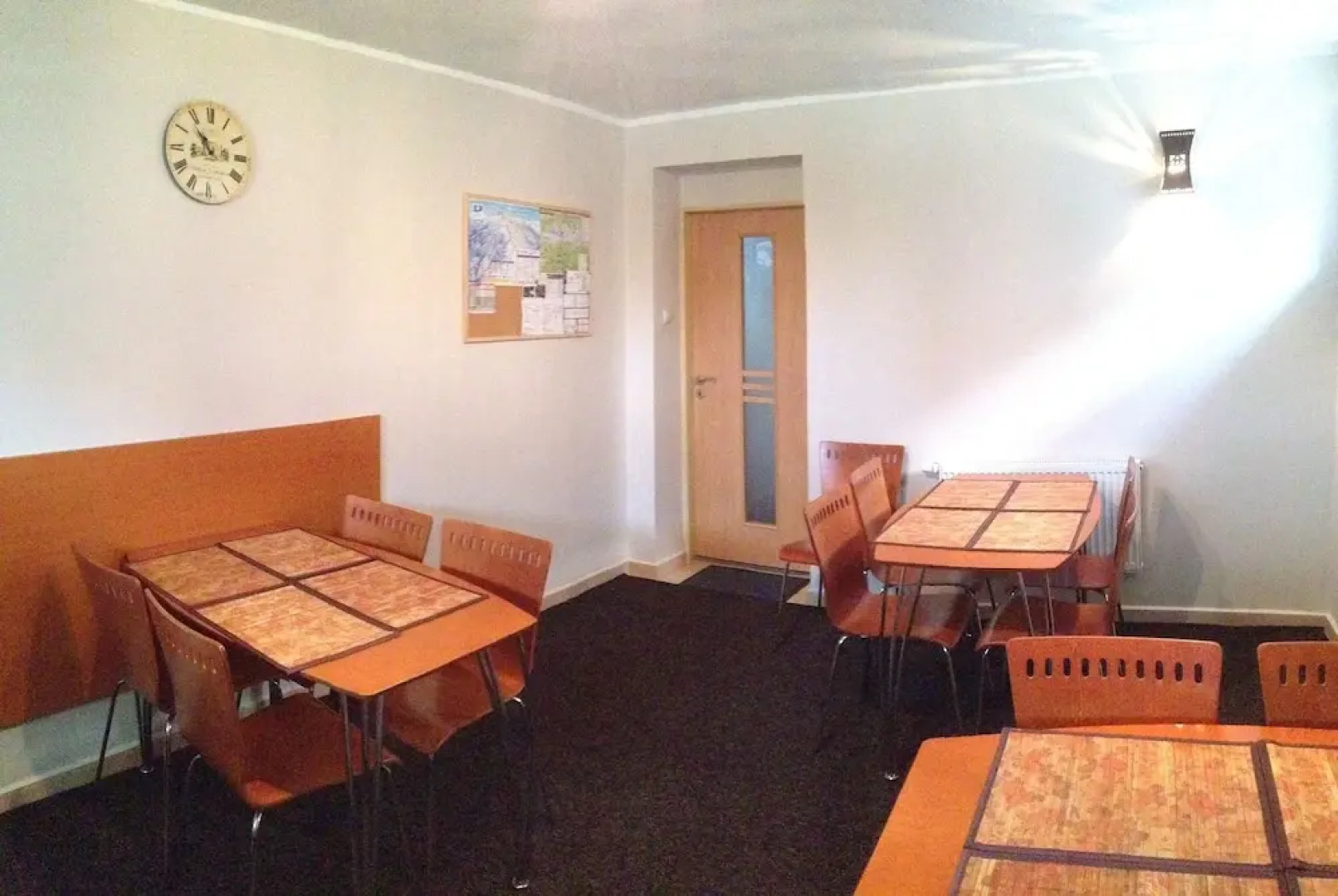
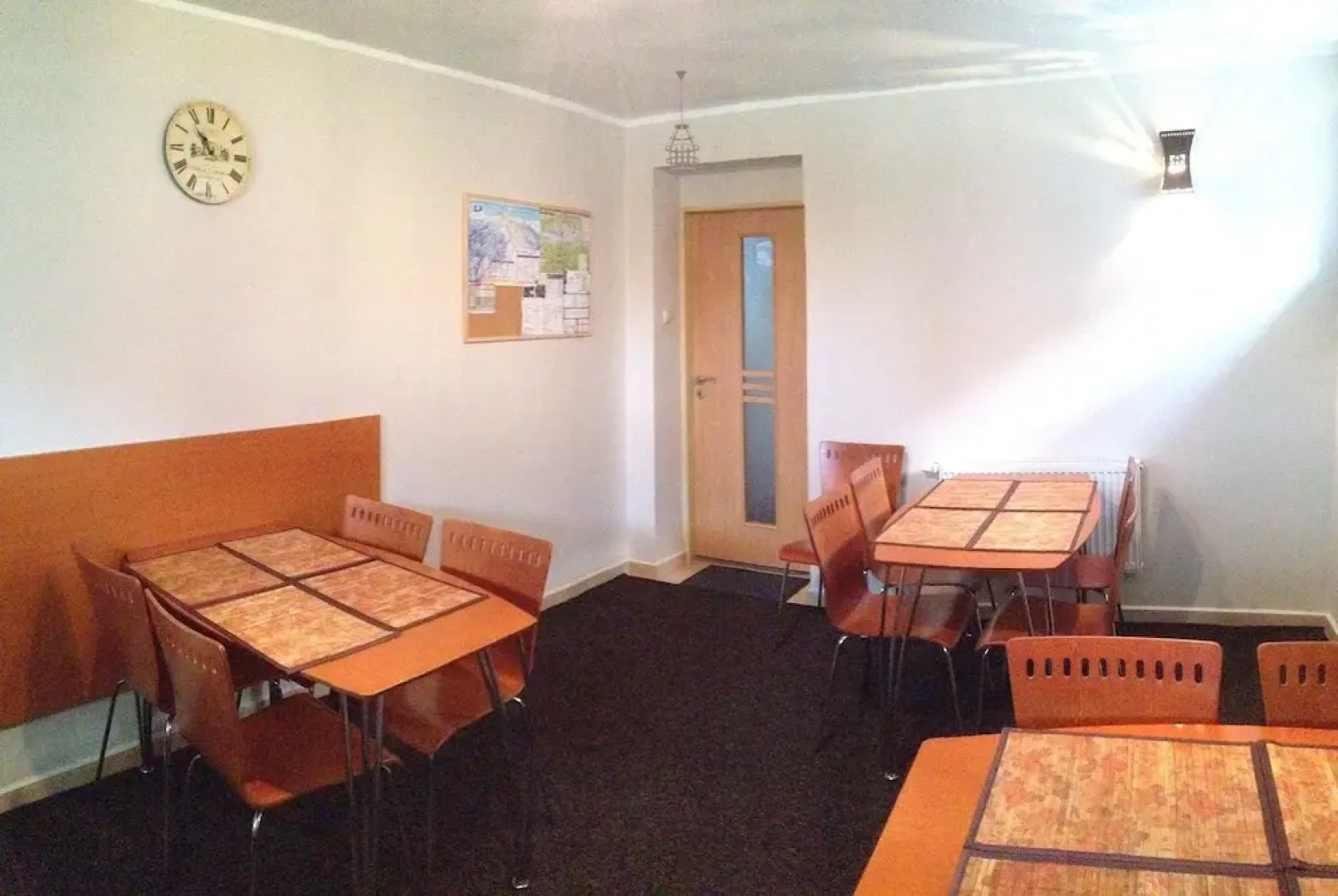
+ pendant light [664,69,701,176]
